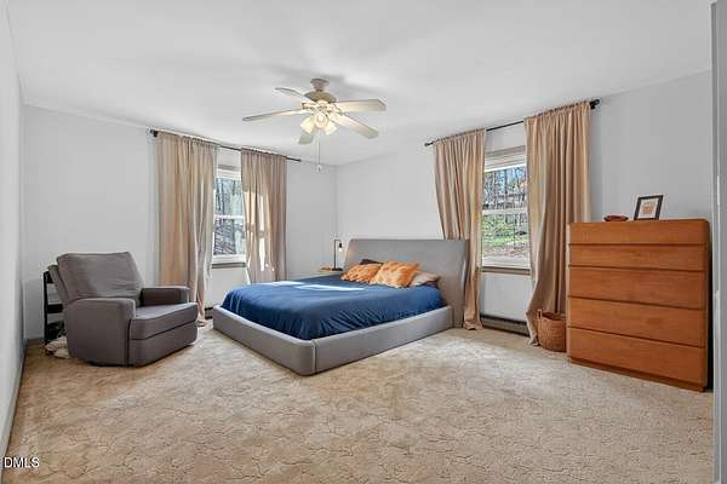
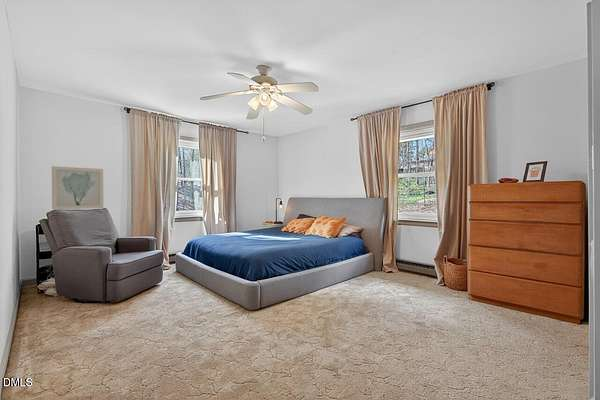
+ wall art [51,165,104,210]
